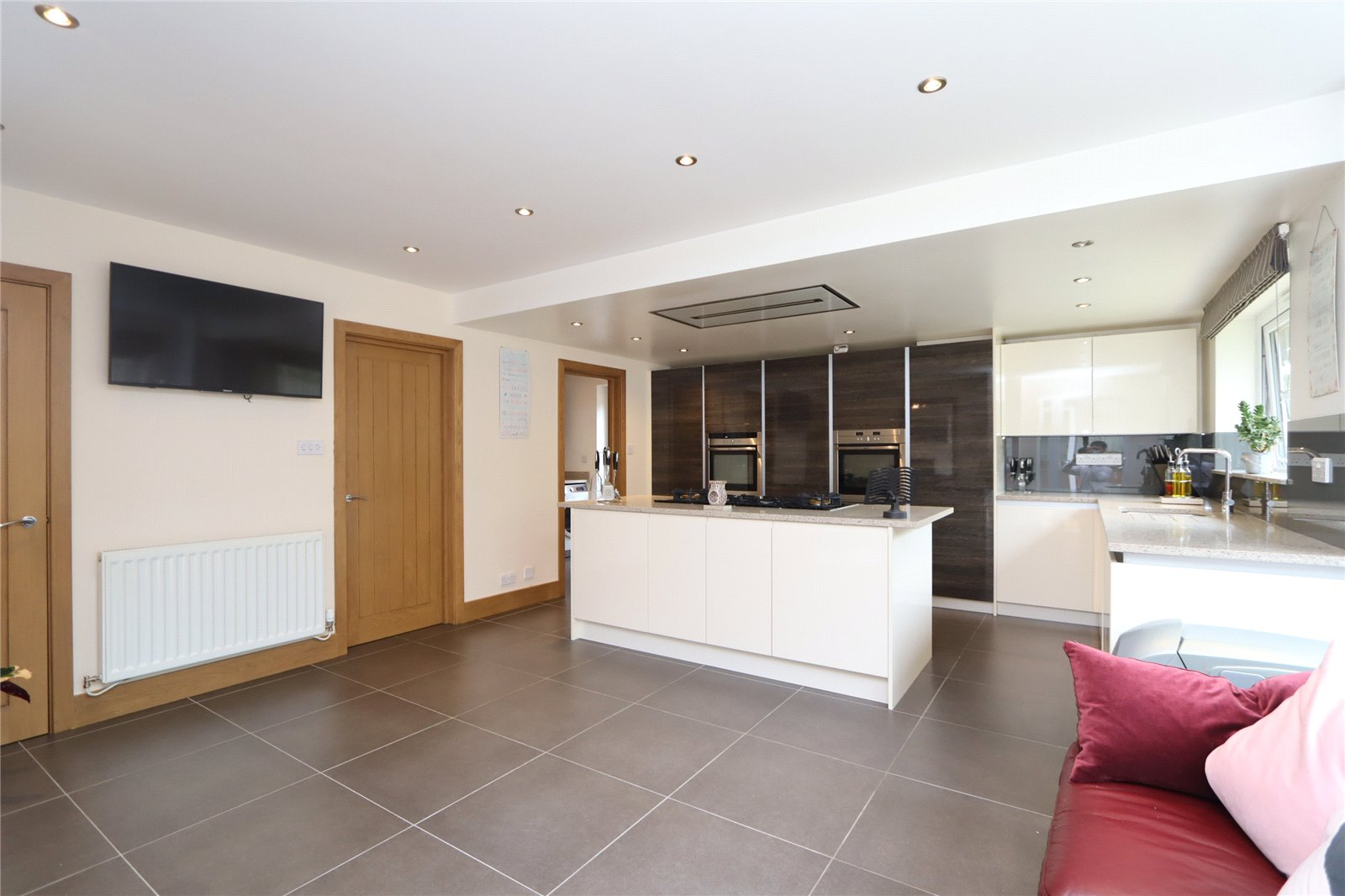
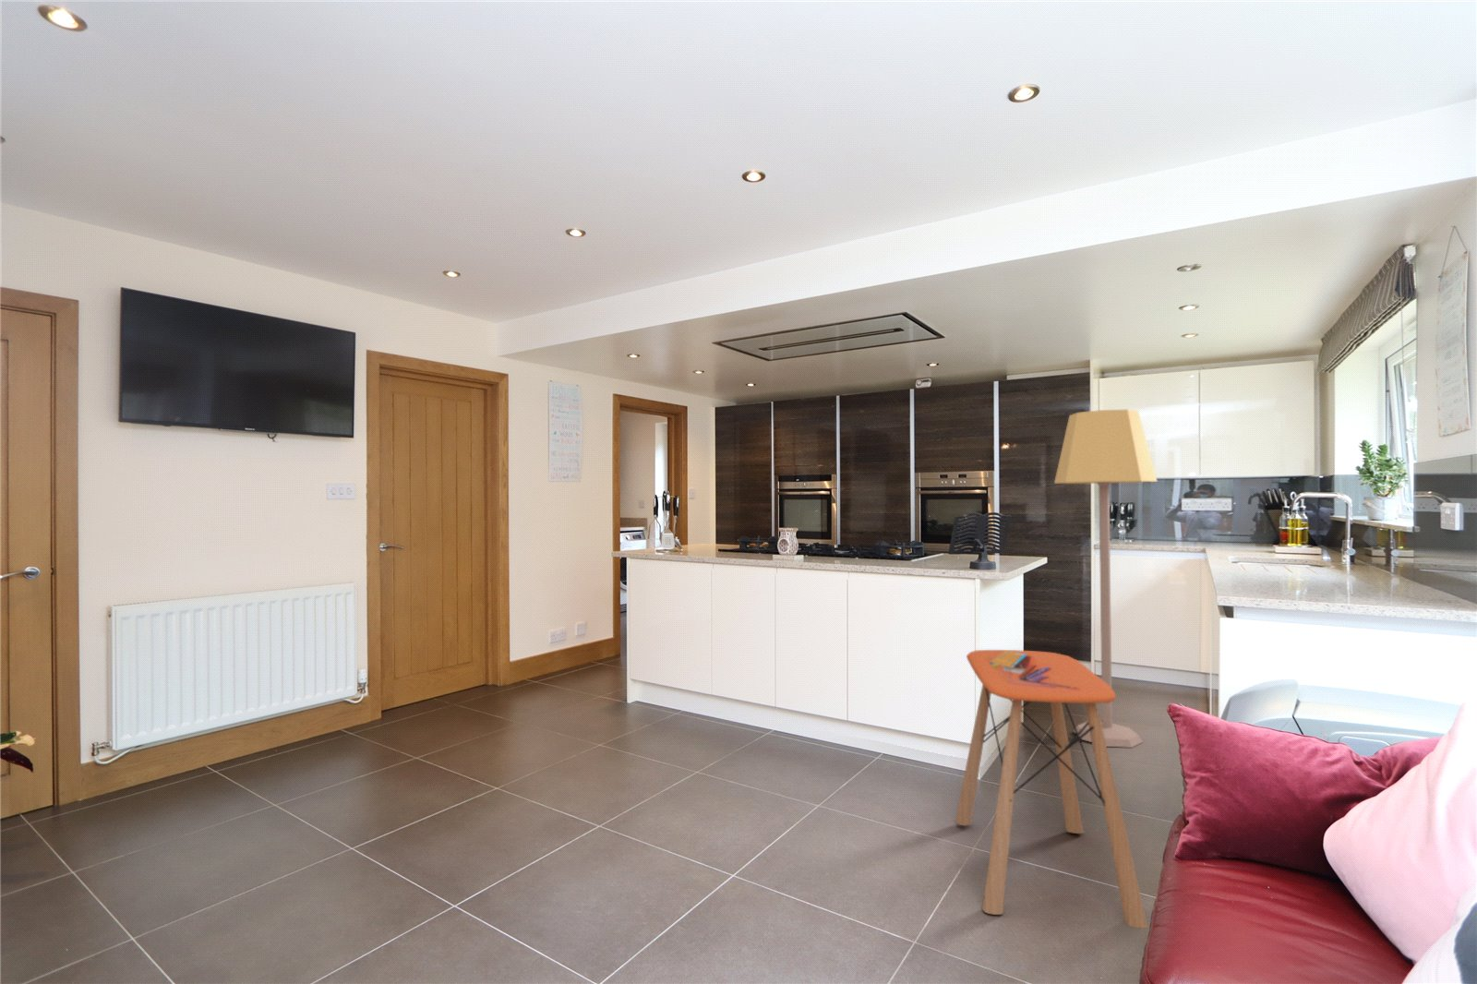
+ side table [954,649,1149,929]
+ lamp [1053,409,1159,749]
